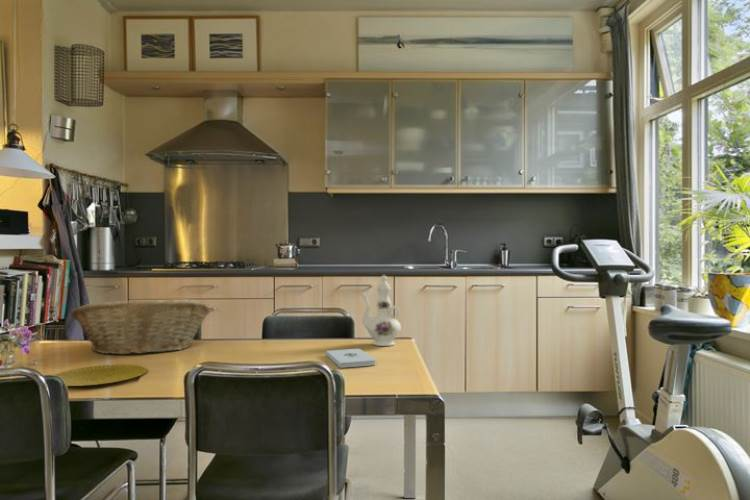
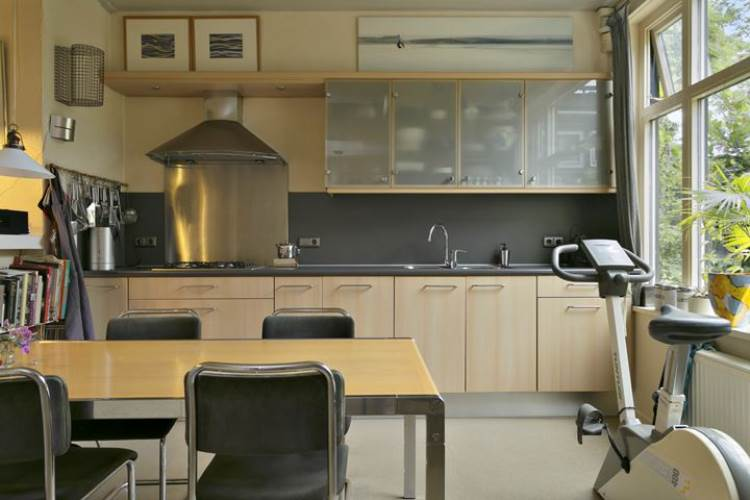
- notepad [325,348,377,369]
- fruit basket [70,298,211,356]
- plate [51,363,148,387]
- chinaware [357,274,402,347]
